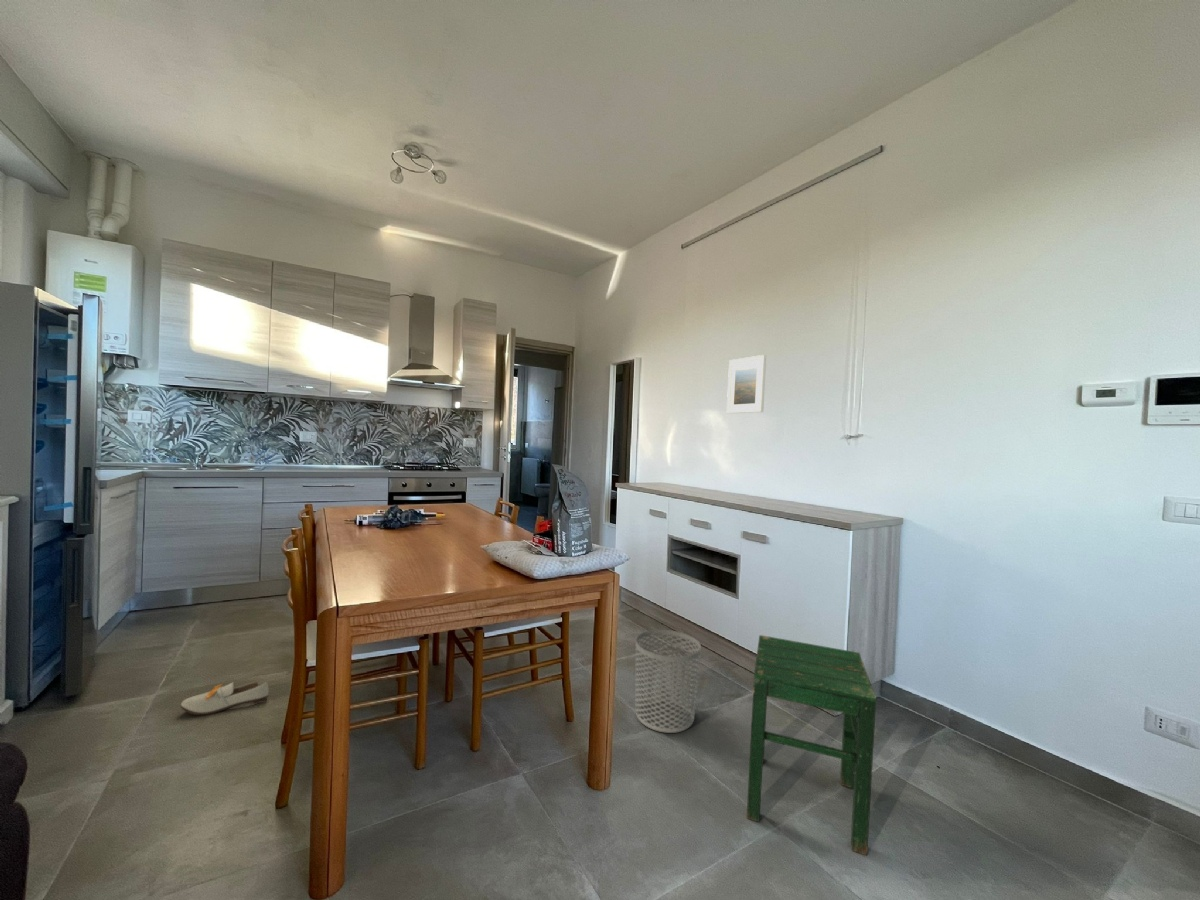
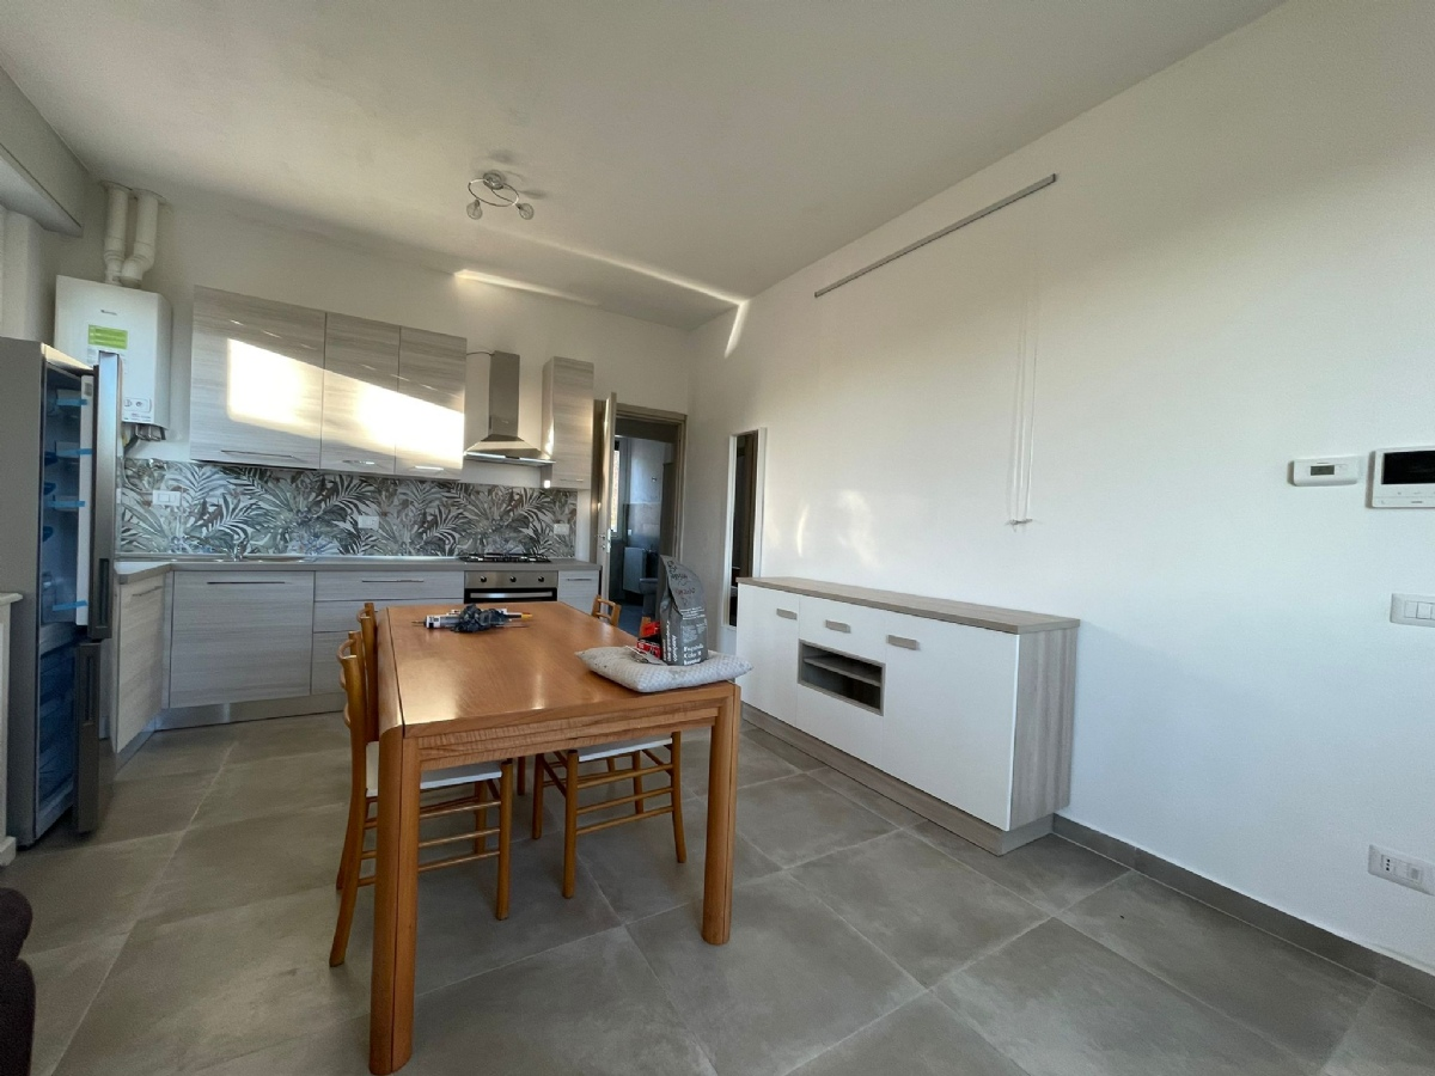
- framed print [726,354,767,414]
- stool [746,634,877,856]
- waste bin [635,629,702,734]
- shoe [179,681,270,716]
